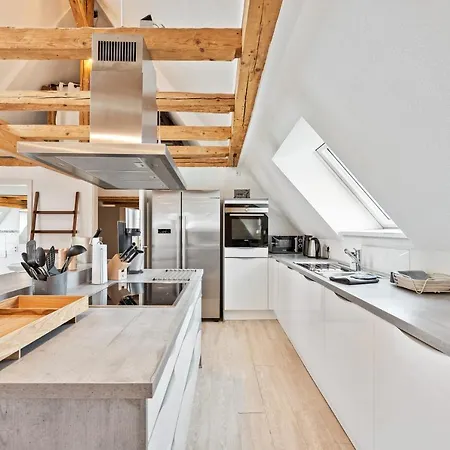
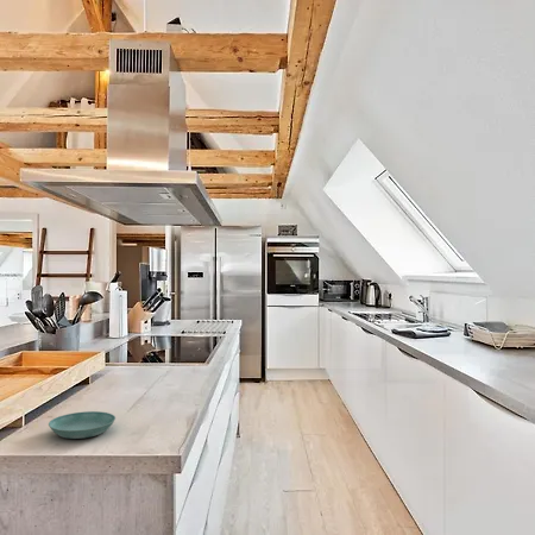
+ saucer [48,410,117,440]
